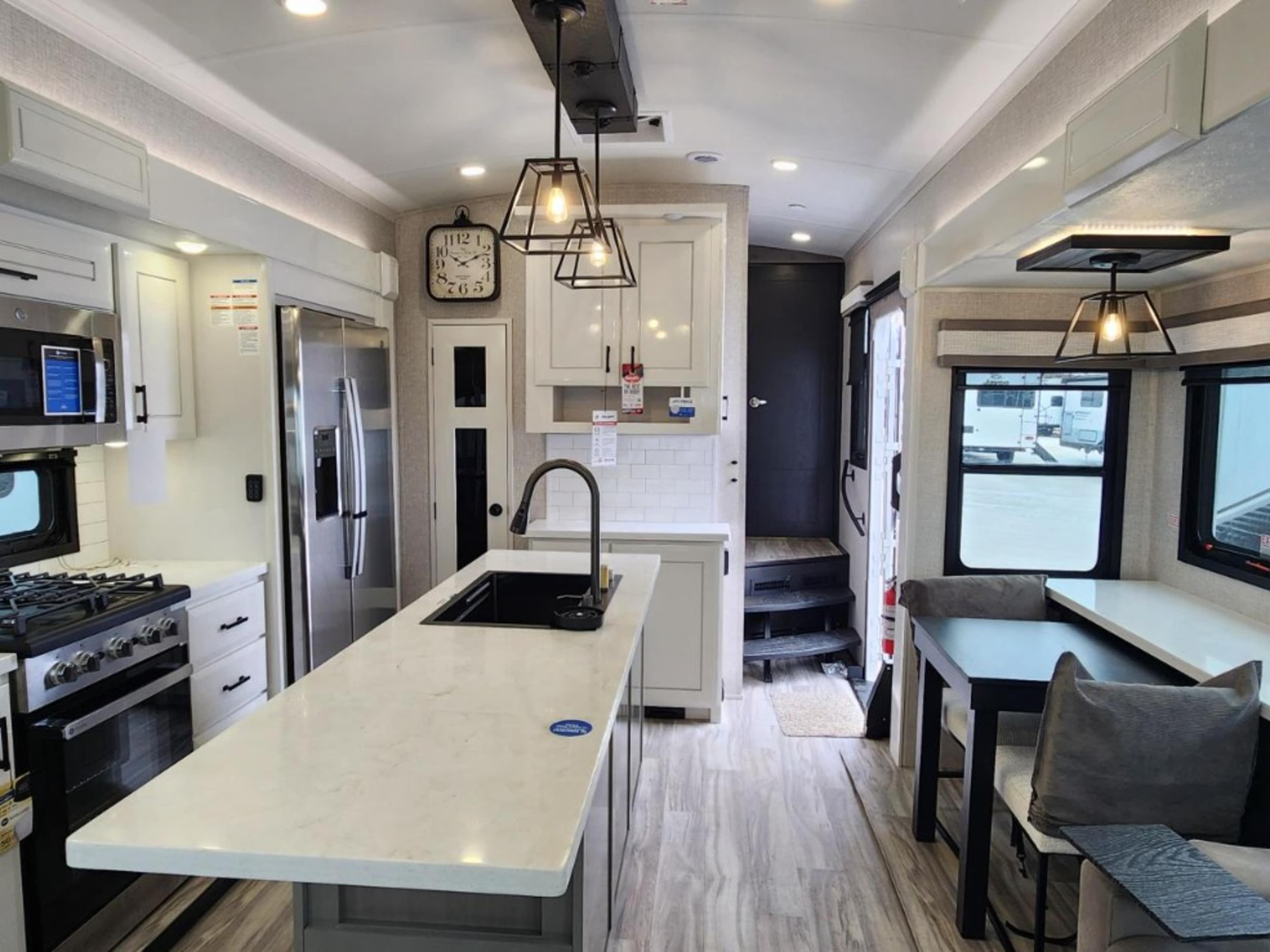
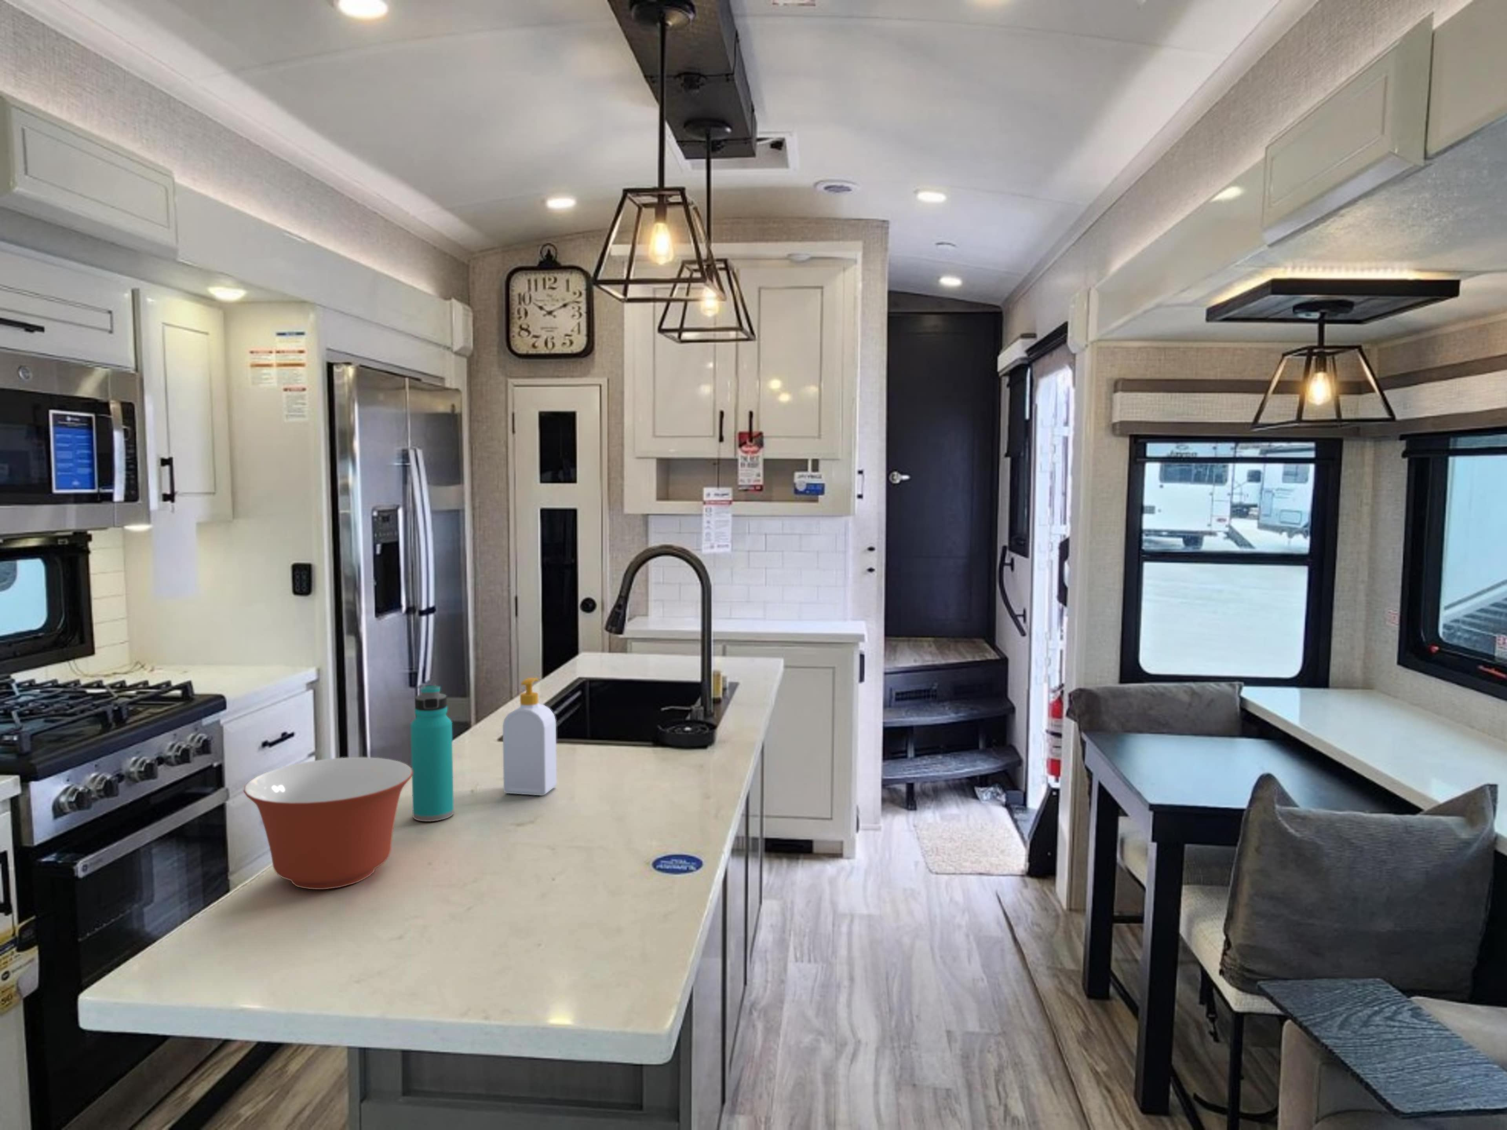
+ water bottle [411,684,454,823]
+ mixing bowl [243,757,413,890]
+ soap bottle [502,678,557,796]
